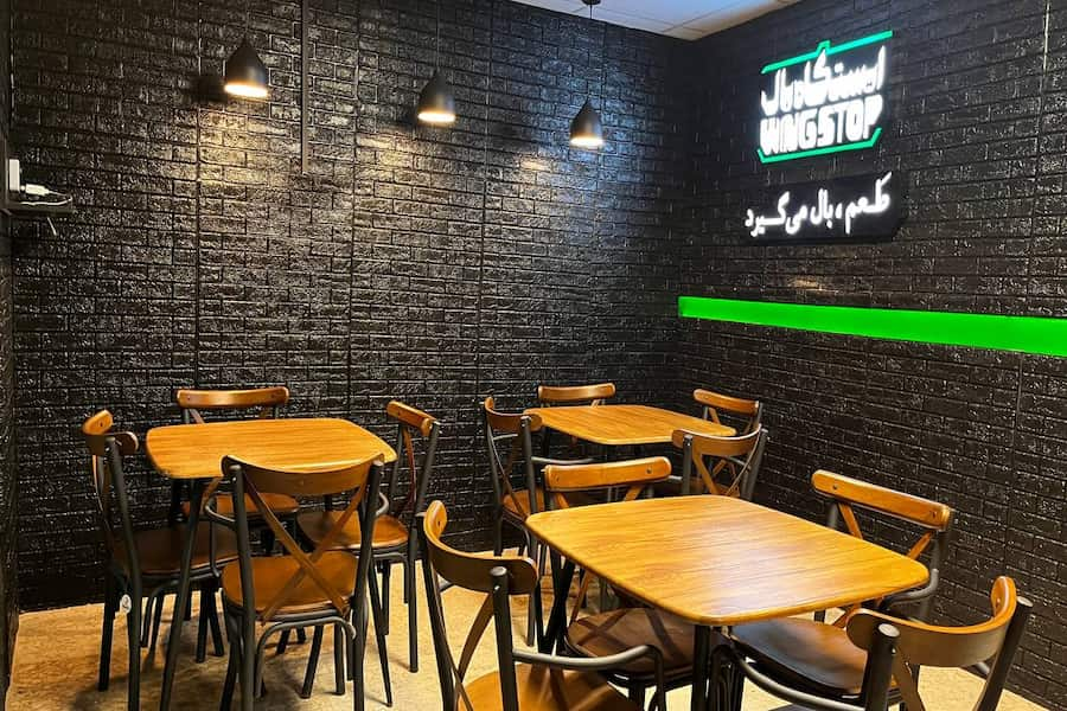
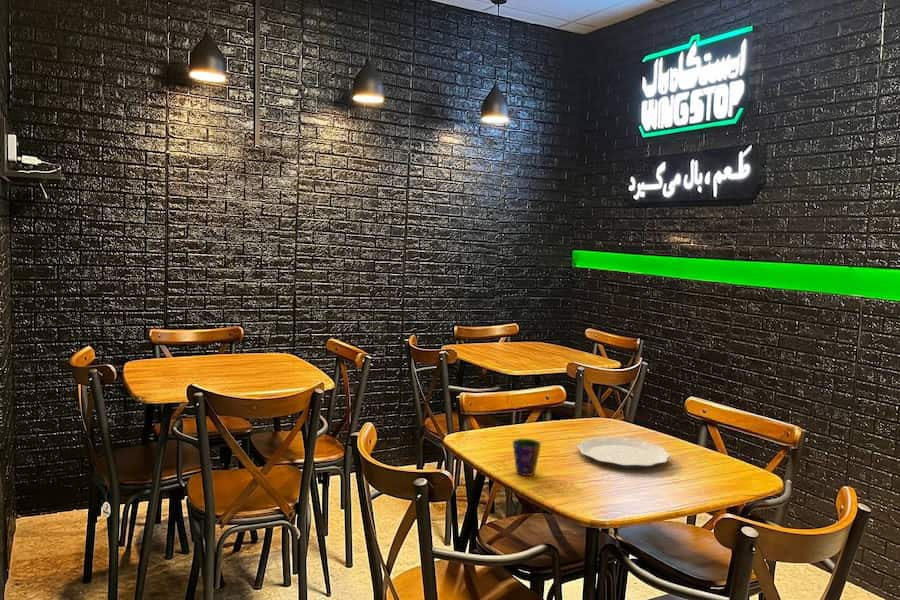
+ plate [576,436,672,470]
+ cup [512,438,542,477]
